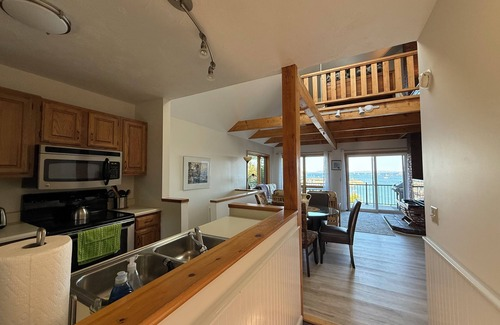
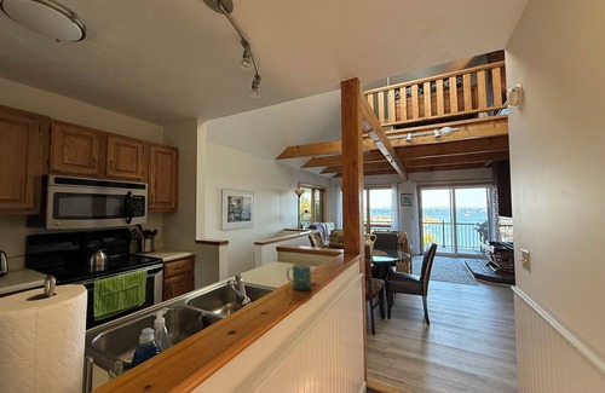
+ mug [286,262,312,291]
